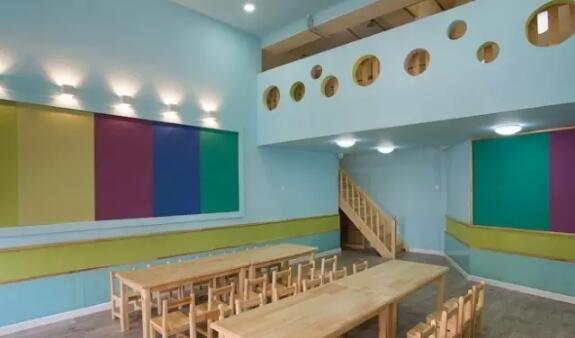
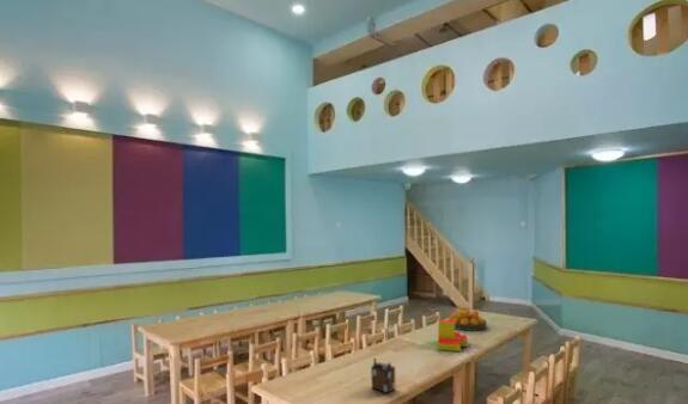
+ toy blocks [437,319,469,353]
+ fruit bowl [447,306,488,332]
+ desk organizer [370,356,396,394]
